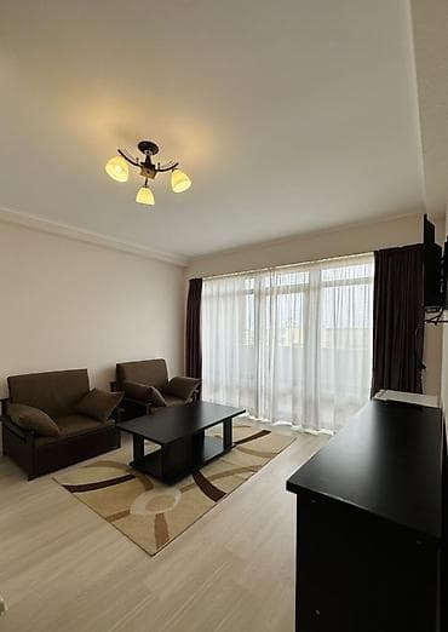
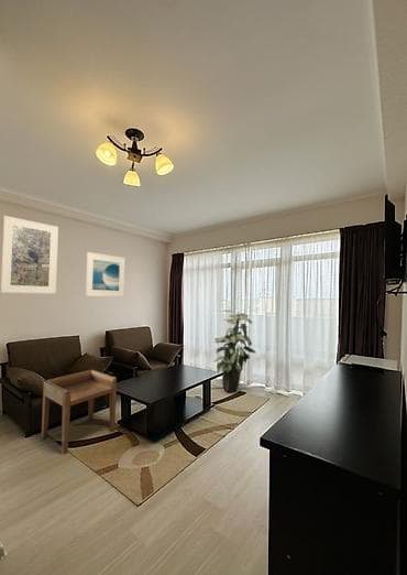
+ side table [41,368,118,456]
+ indoor plant [213,308,257,393]
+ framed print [85,251,127,297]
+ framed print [0,215,59,294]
